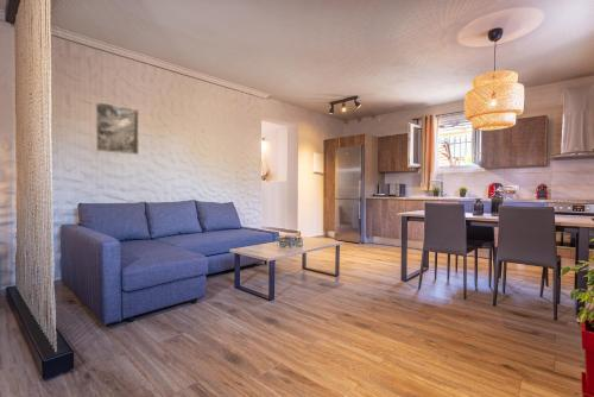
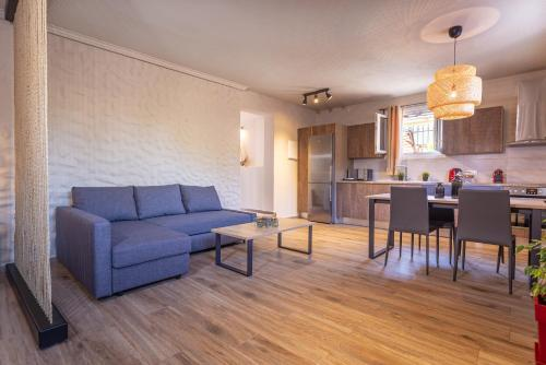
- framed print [94,101,140,156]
